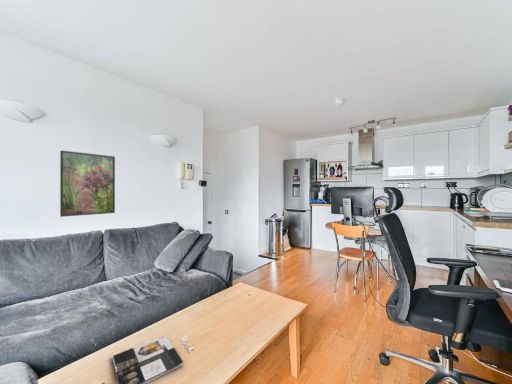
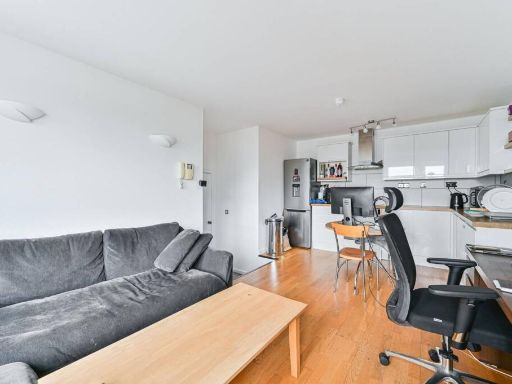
- magazine [111,334,196,384]
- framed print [59,149,116,218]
